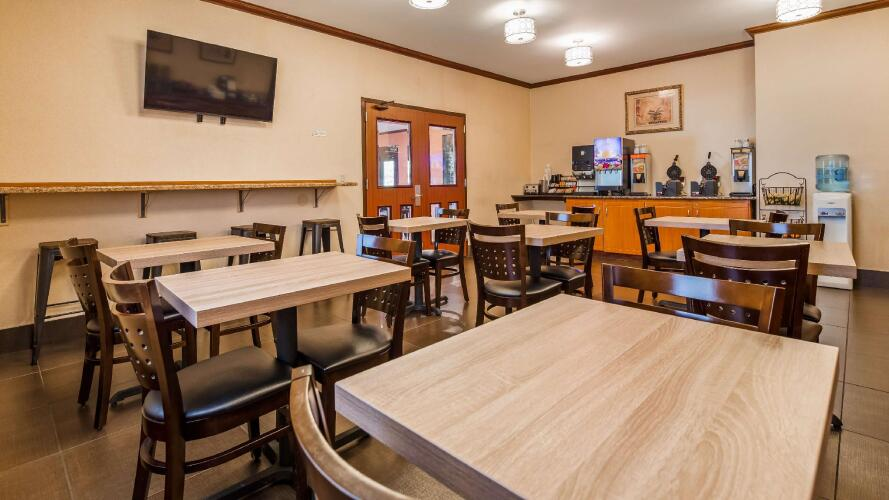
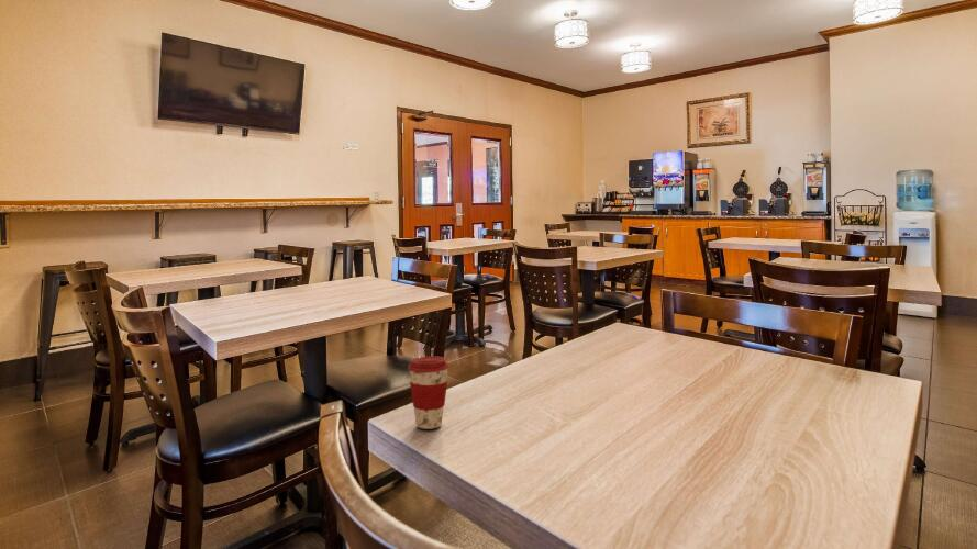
+ coffee cup [407,355,451,430]
